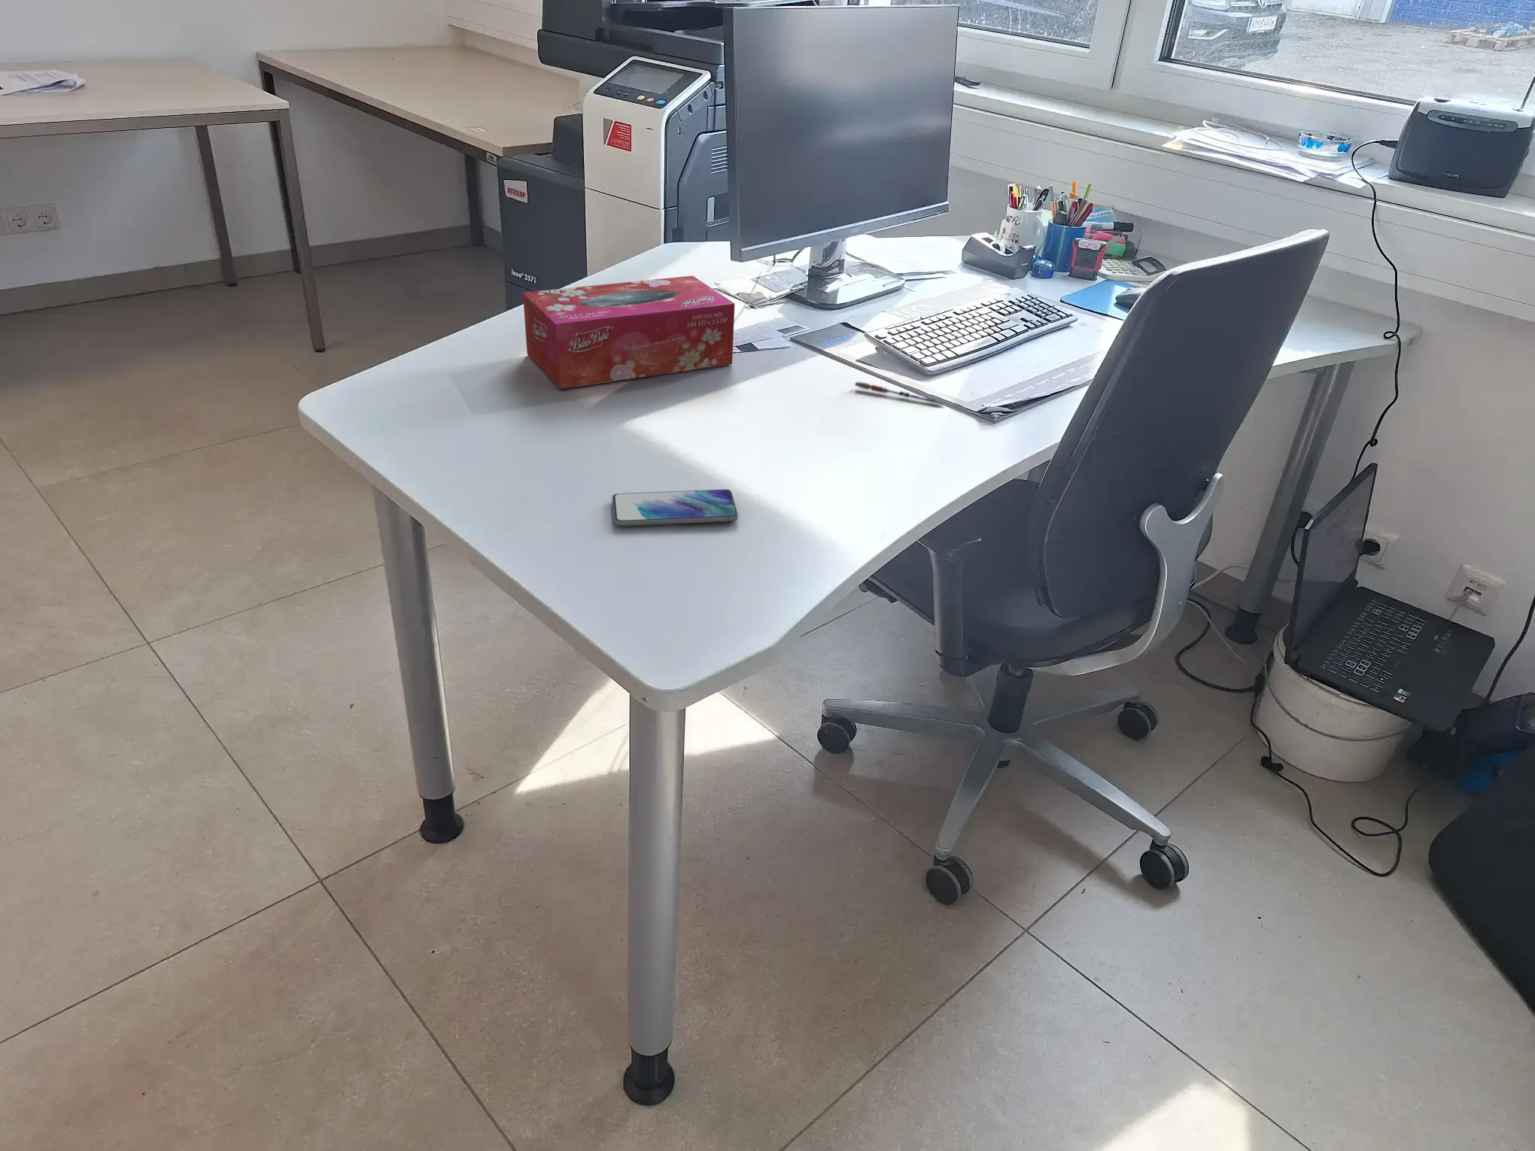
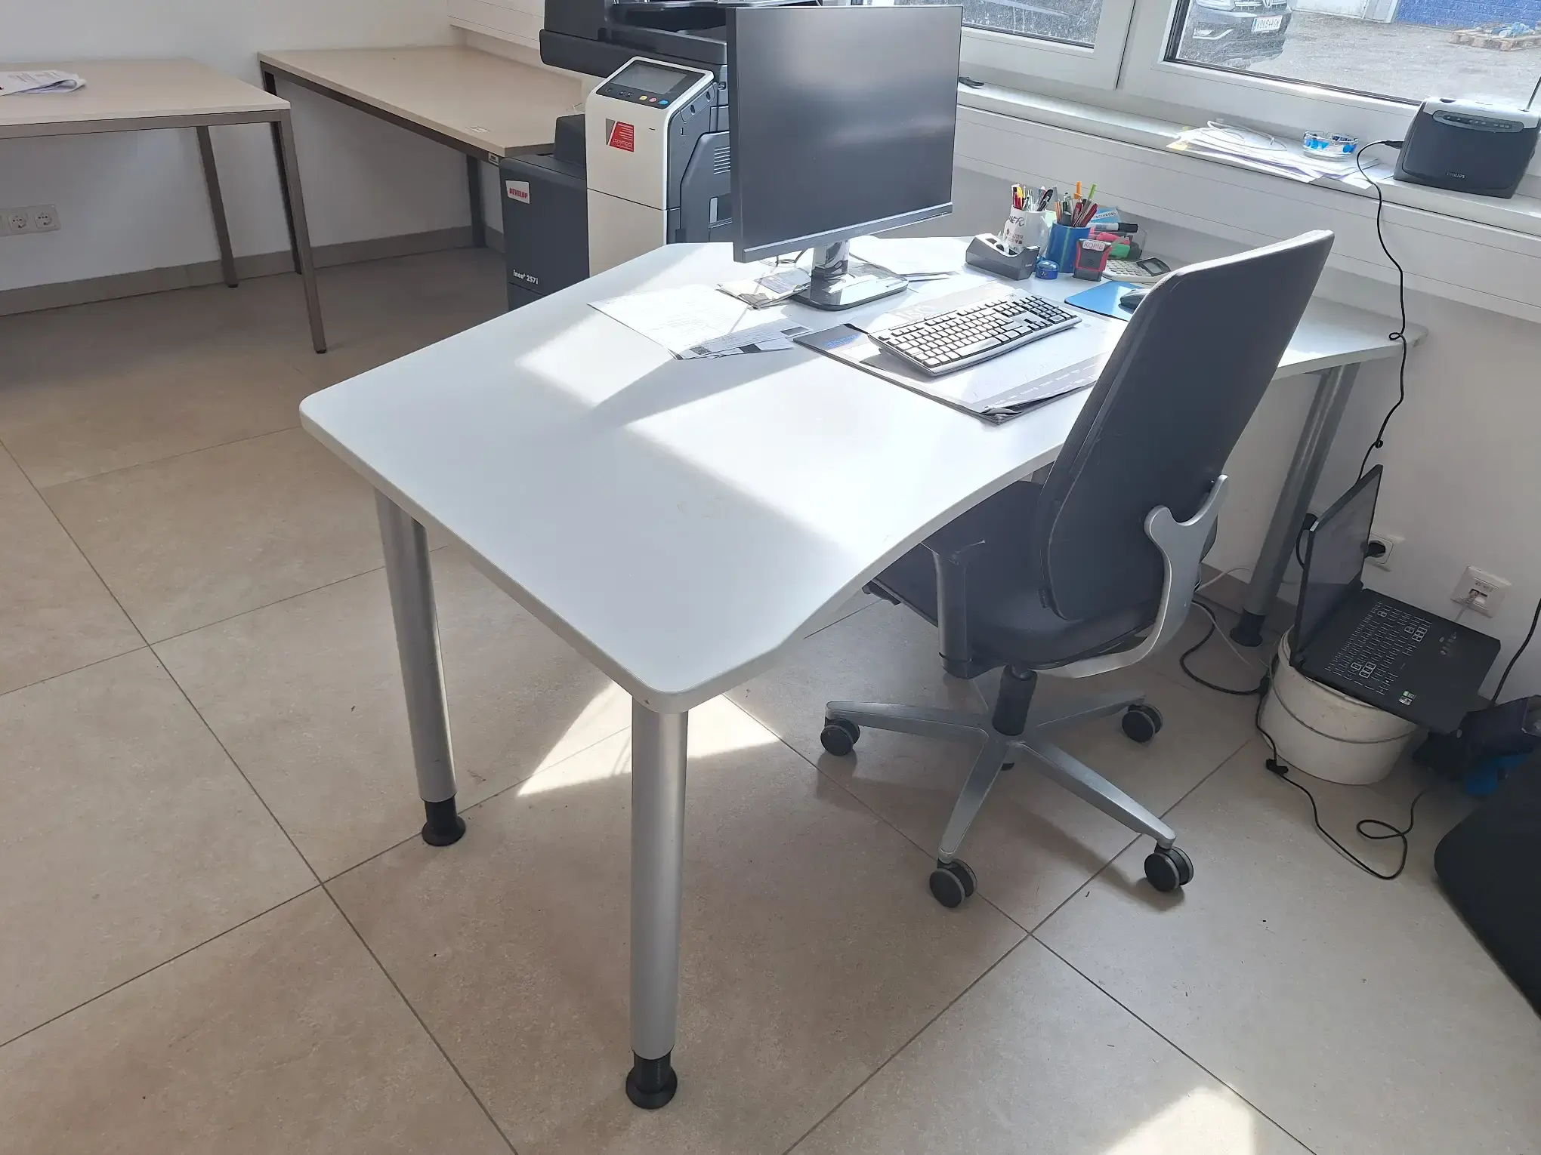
- smartphone [612,488,738,527]
- pen [855,381,944,406]
- tissue box [522,276,735,389]
